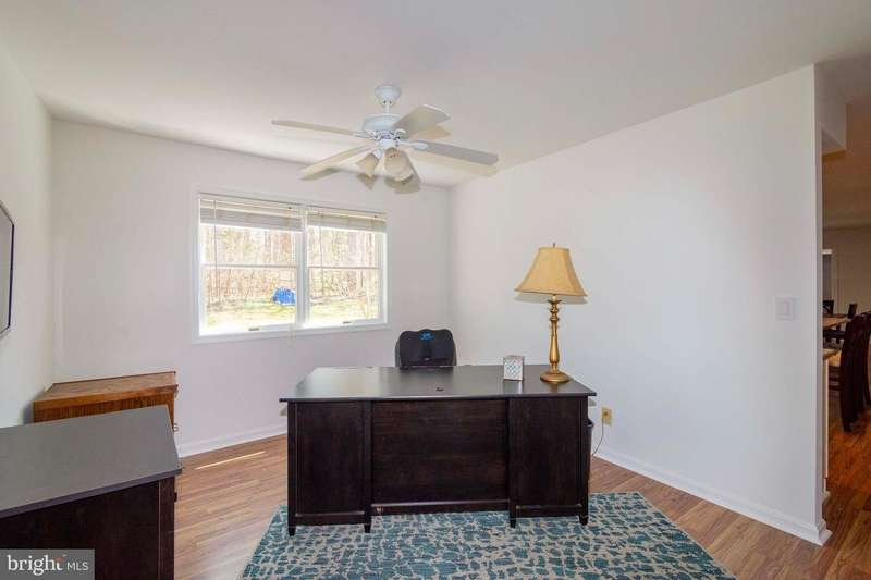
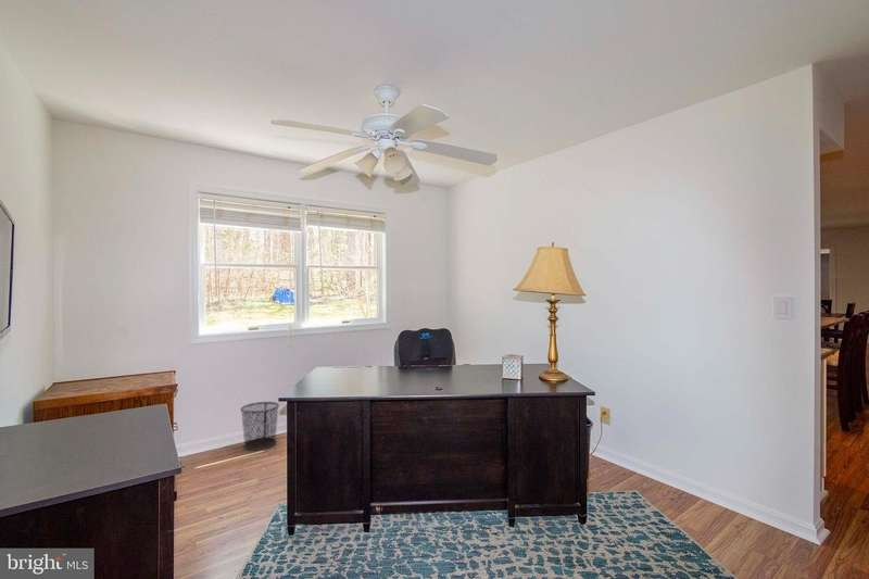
+ waste bin [240,401,280,451]
